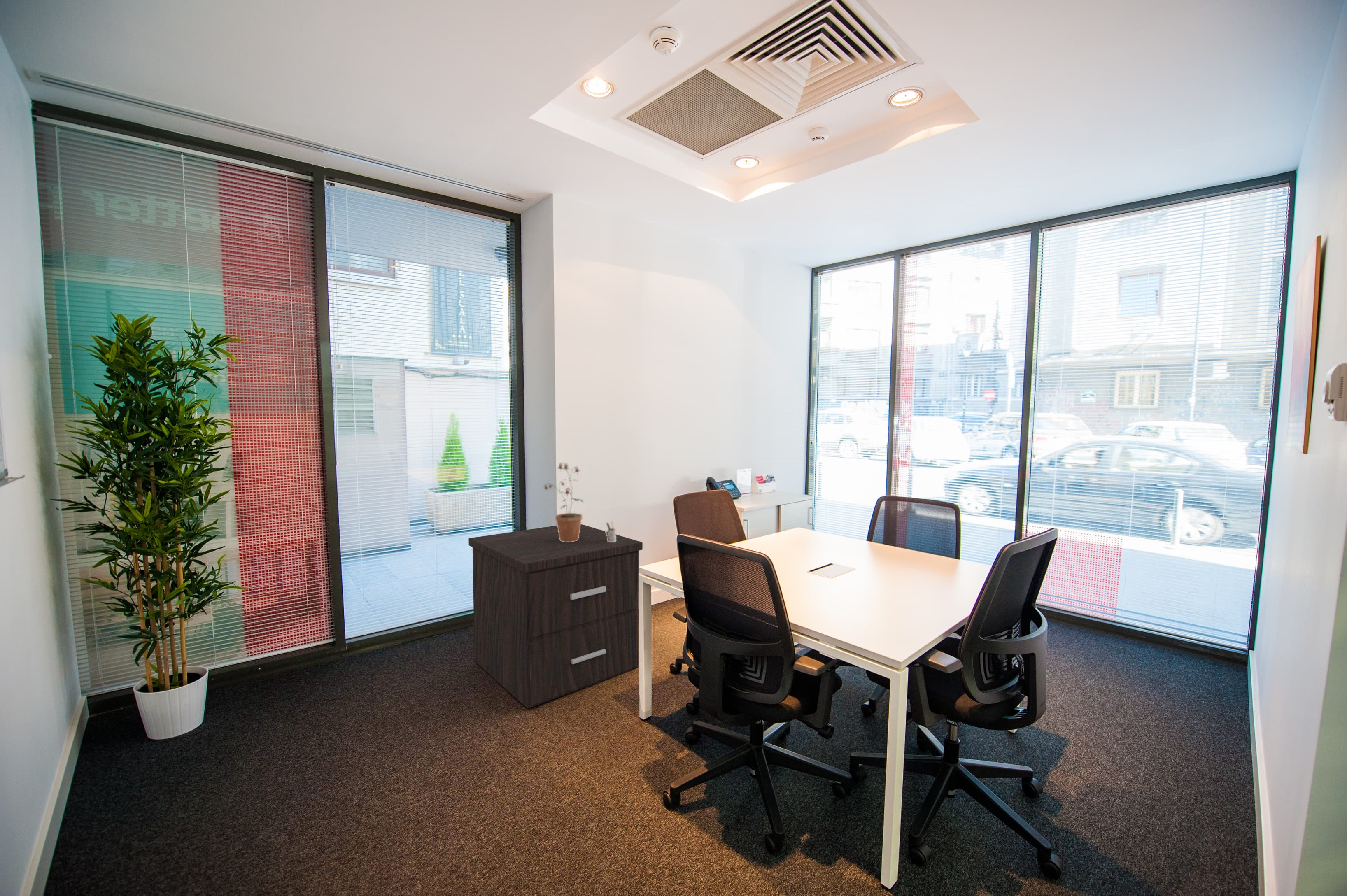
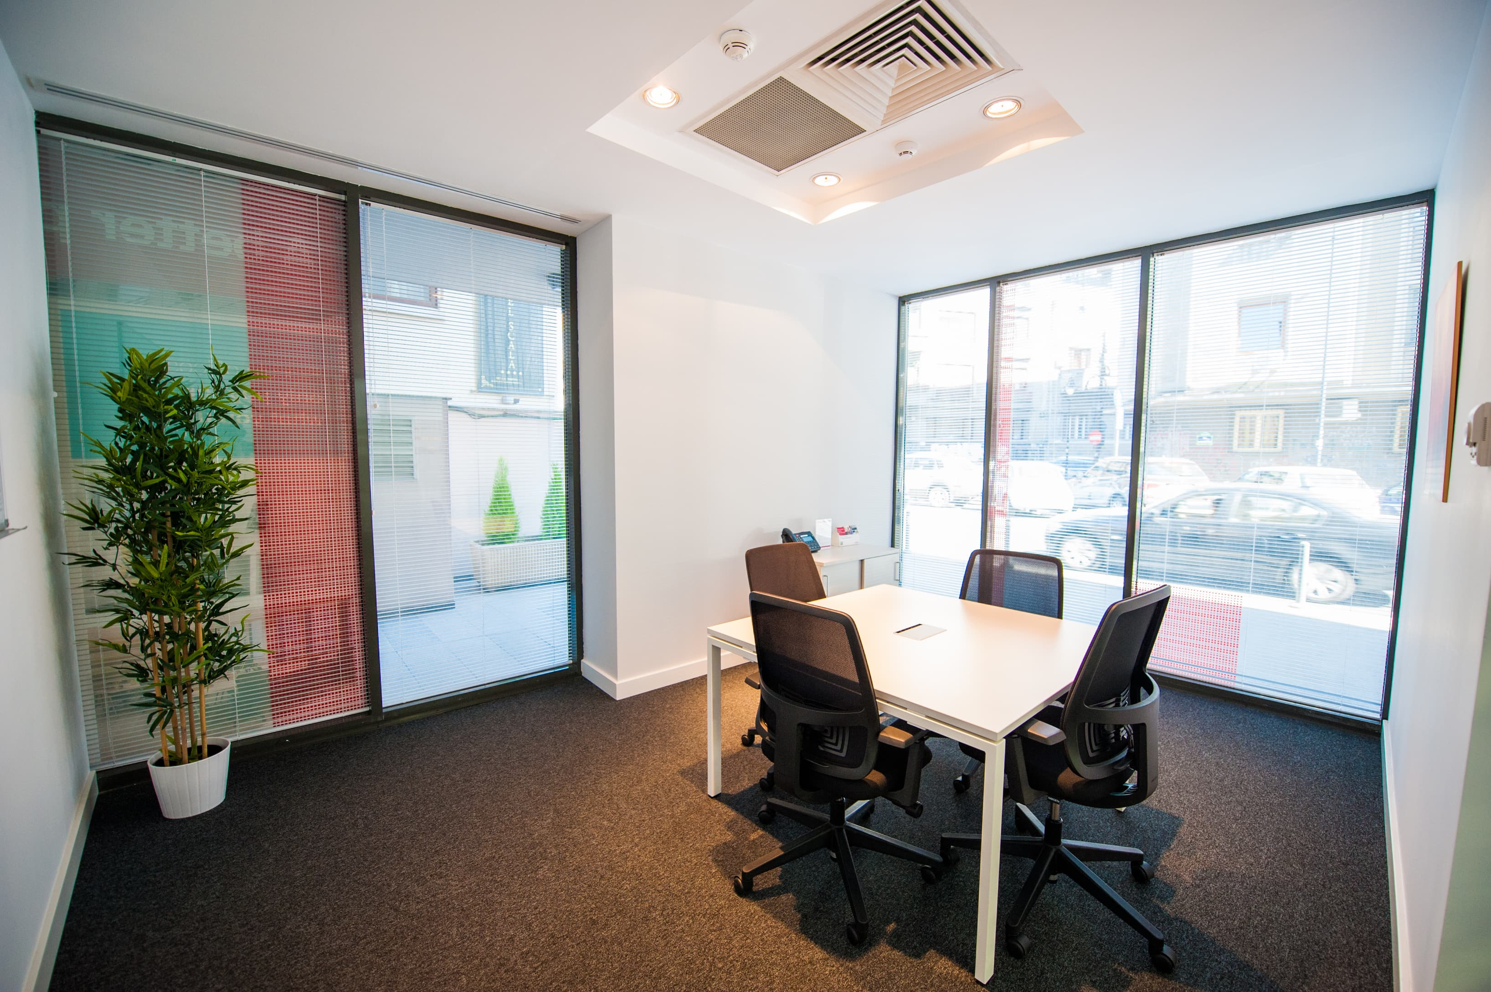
- potted plant [543,462,584,542]
- pen holder [605,520,616,542]
- nightstand [468,524,643,709]
